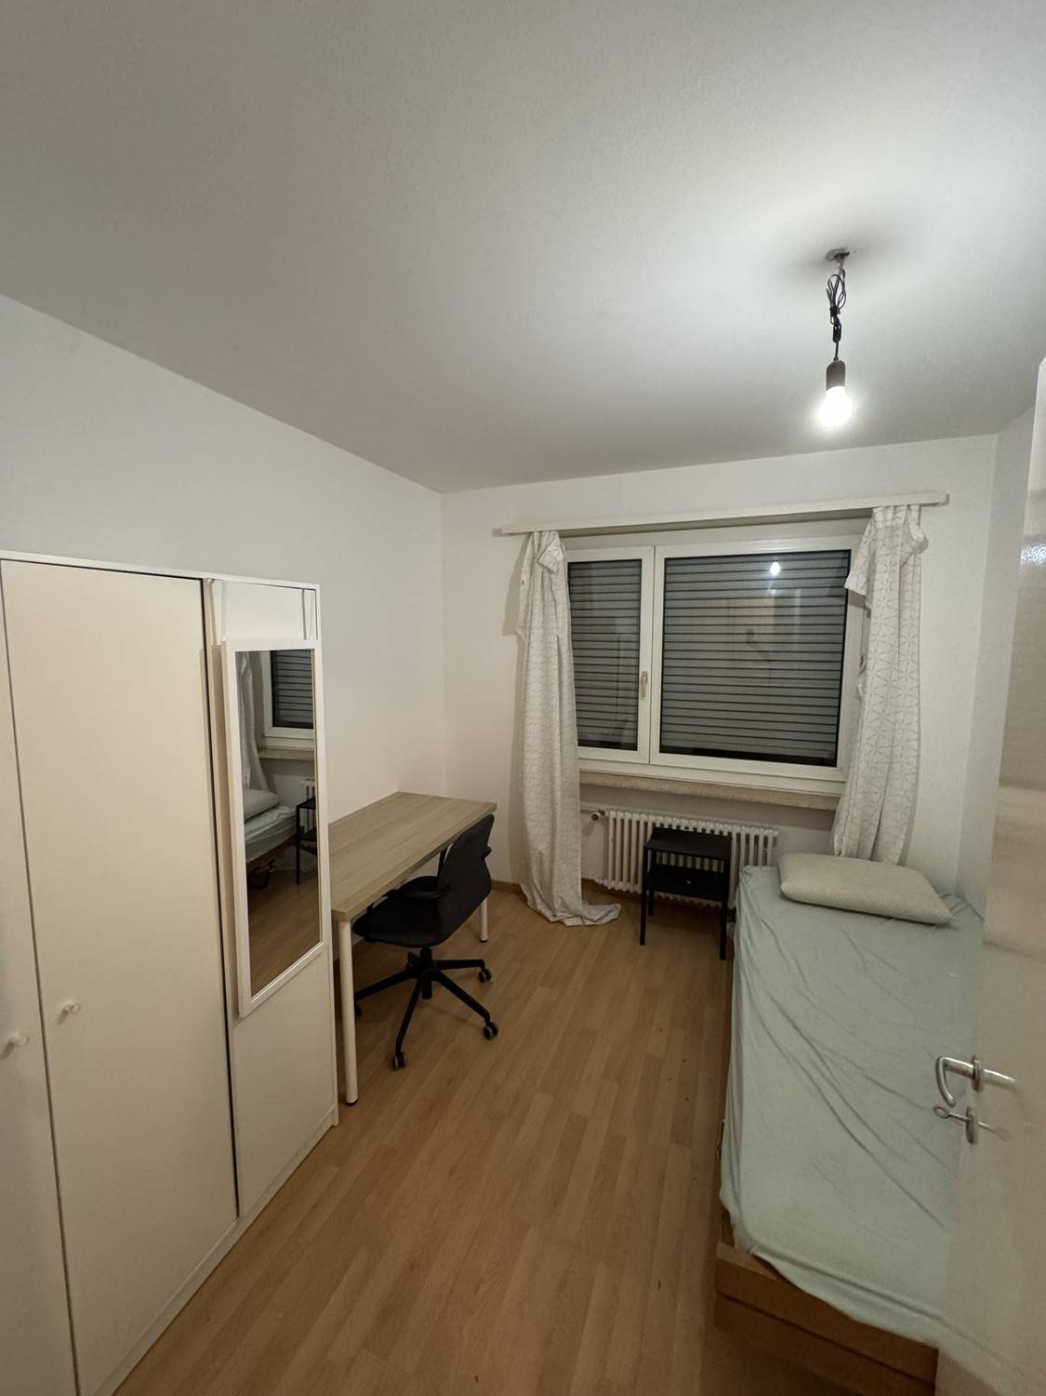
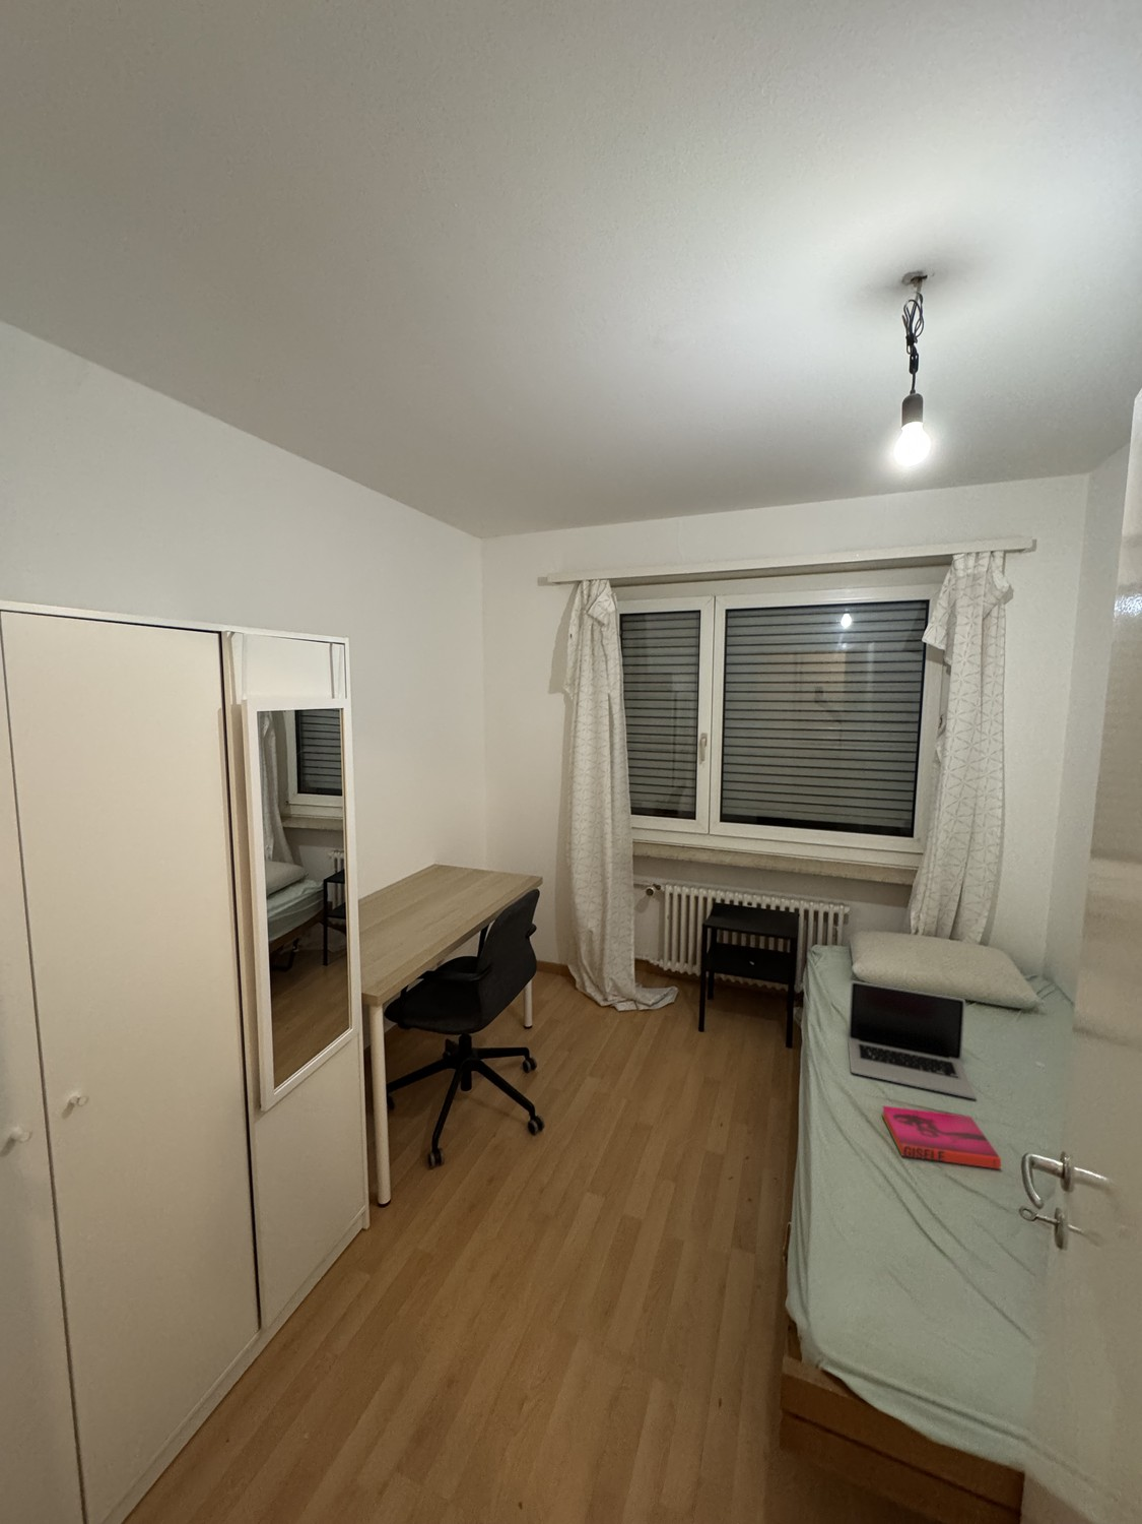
+ laptop [848,980,976,1099]
+ hardback book [880,1104,1002,1170]
